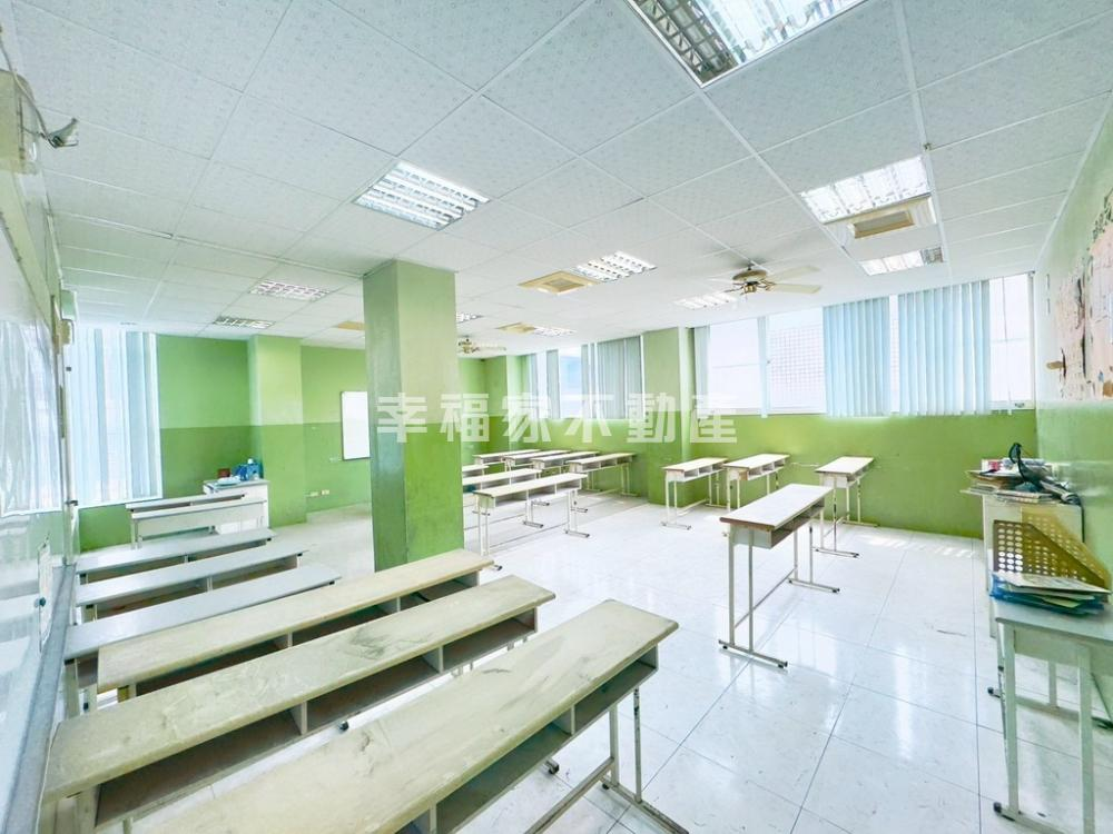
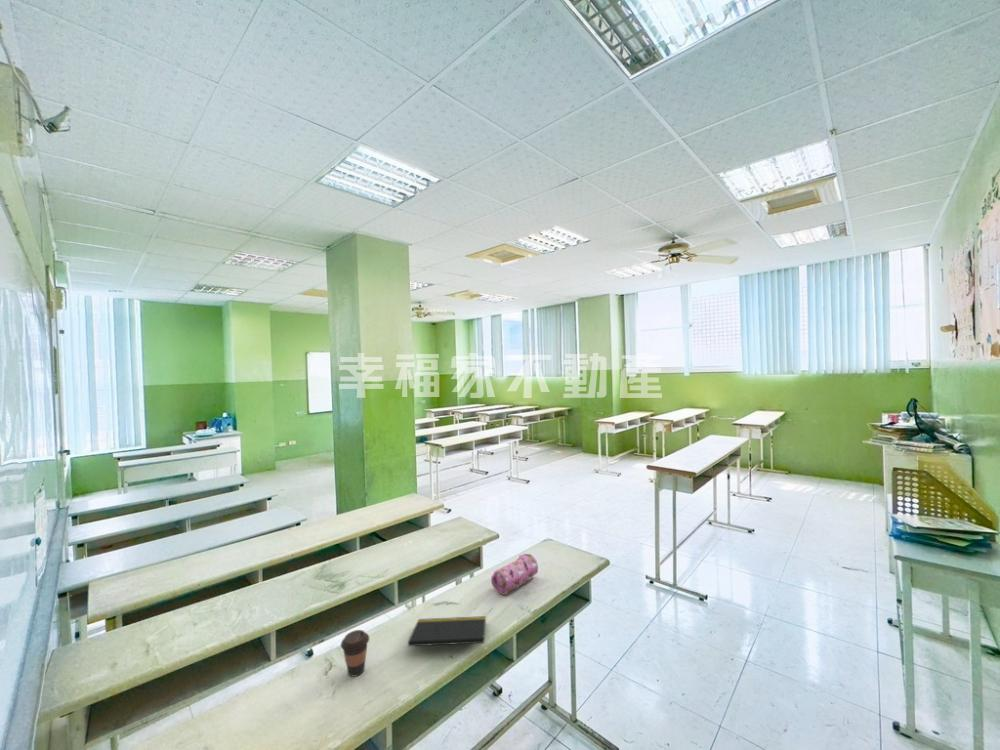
+ notepad [407,615,488,654]
+ coffee cup [340,629,370,677]
+ pencil case [490,553,539,596]
